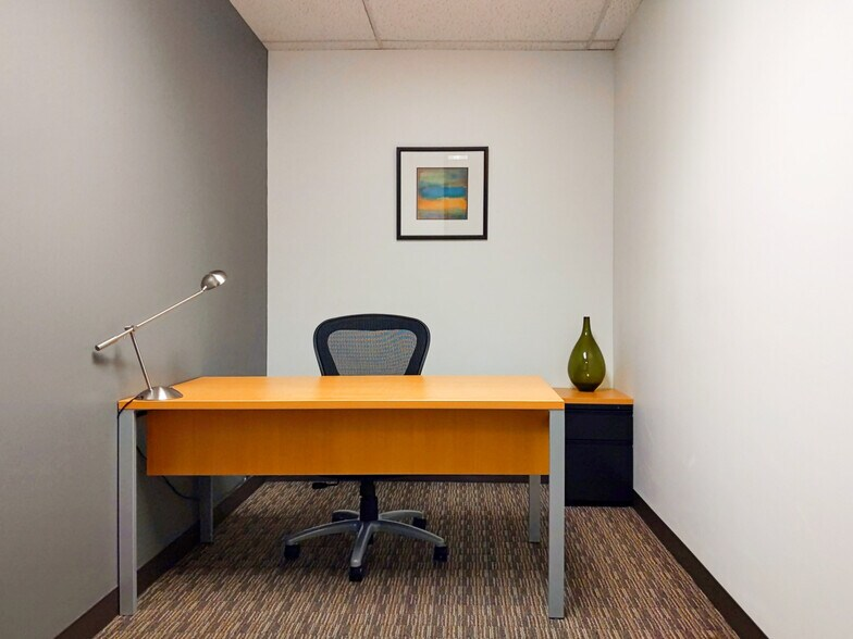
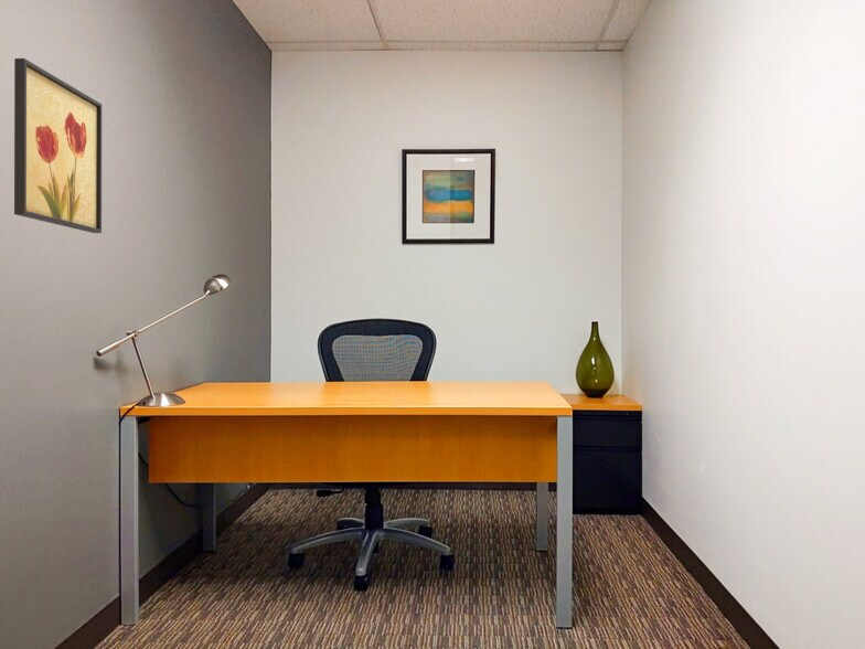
+ wall art [13,57,103,234]
